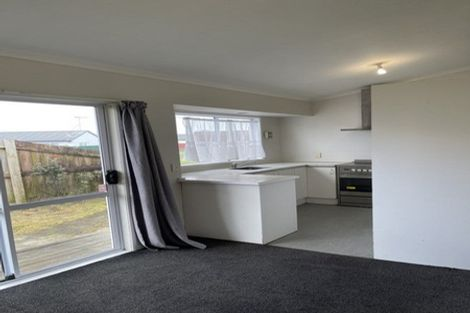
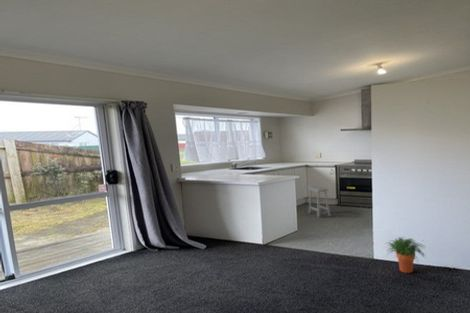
+ potted plant [384,236,426,274]
+ stool [308,185,332,218]
